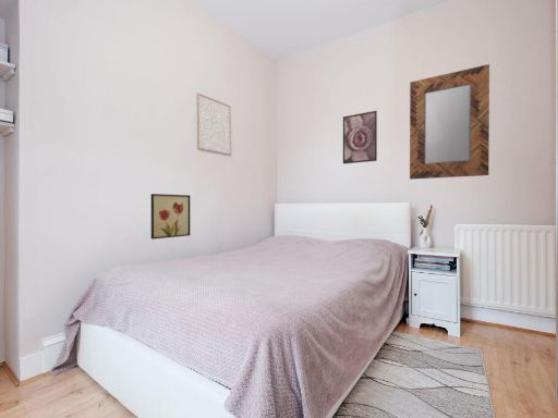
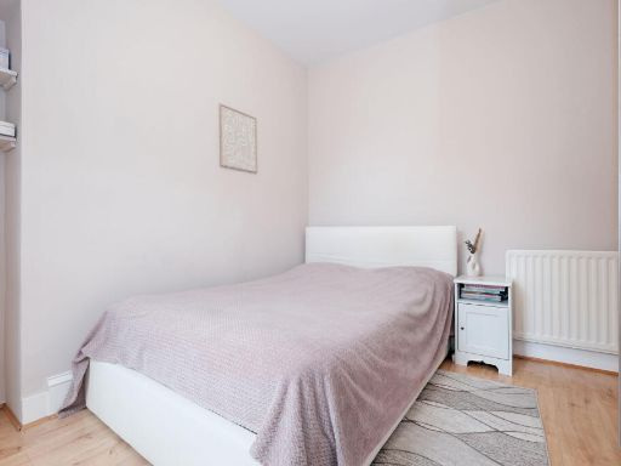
- home mirror [409,63,490,181]
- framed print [342,110,378,164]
- wall art [150,193,191,241]
